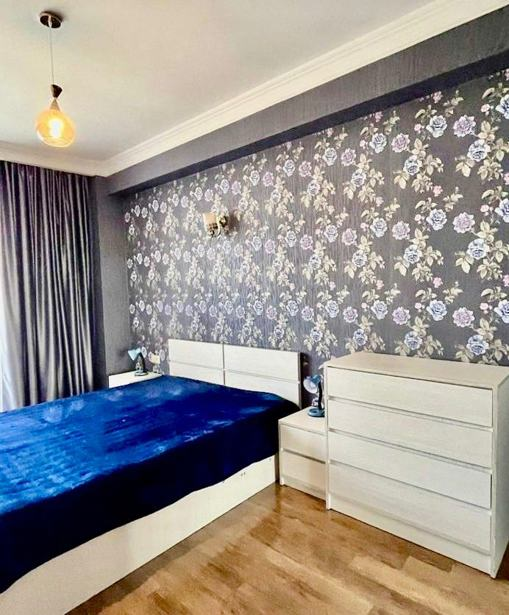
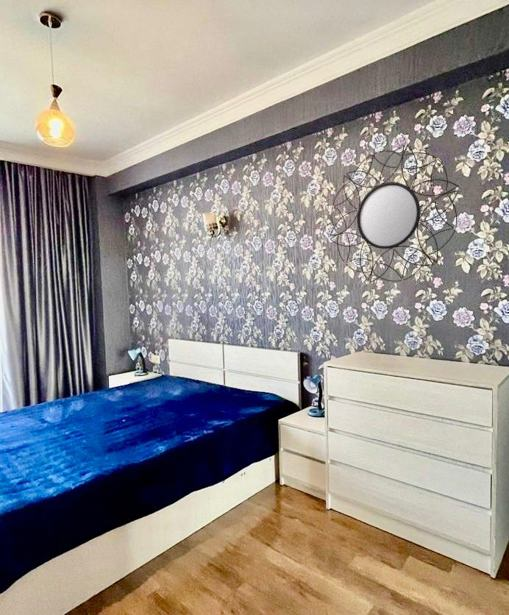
+ home mirror [329,143,460,283]
